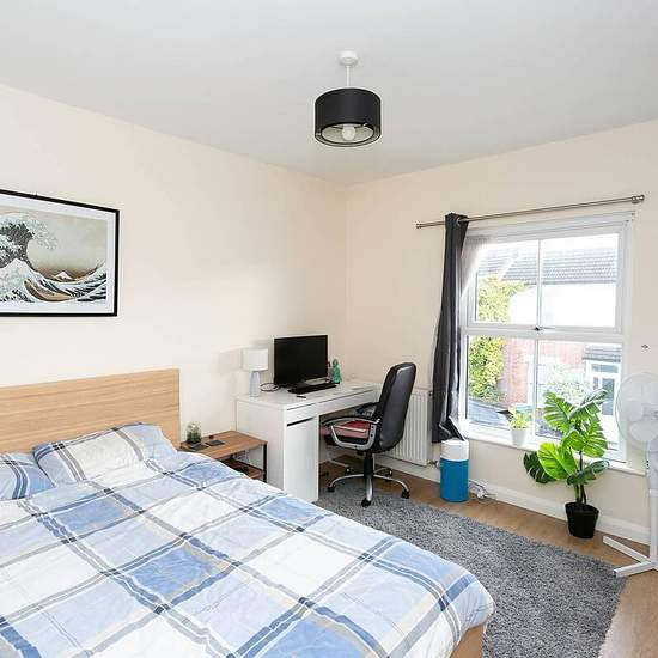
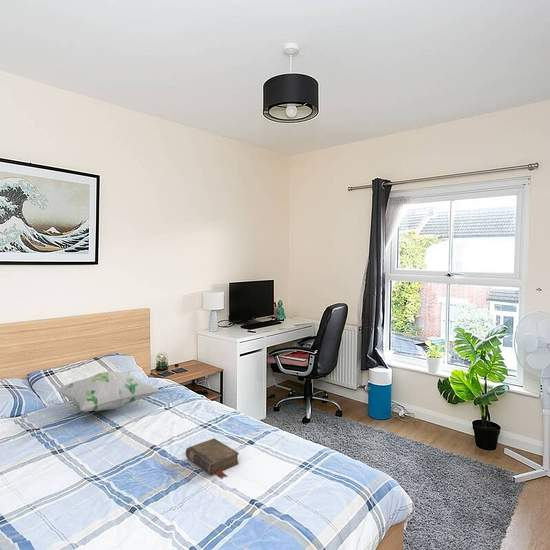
+ book [185,438,240,480]
+ decorative pillow [55,370,162,413]
